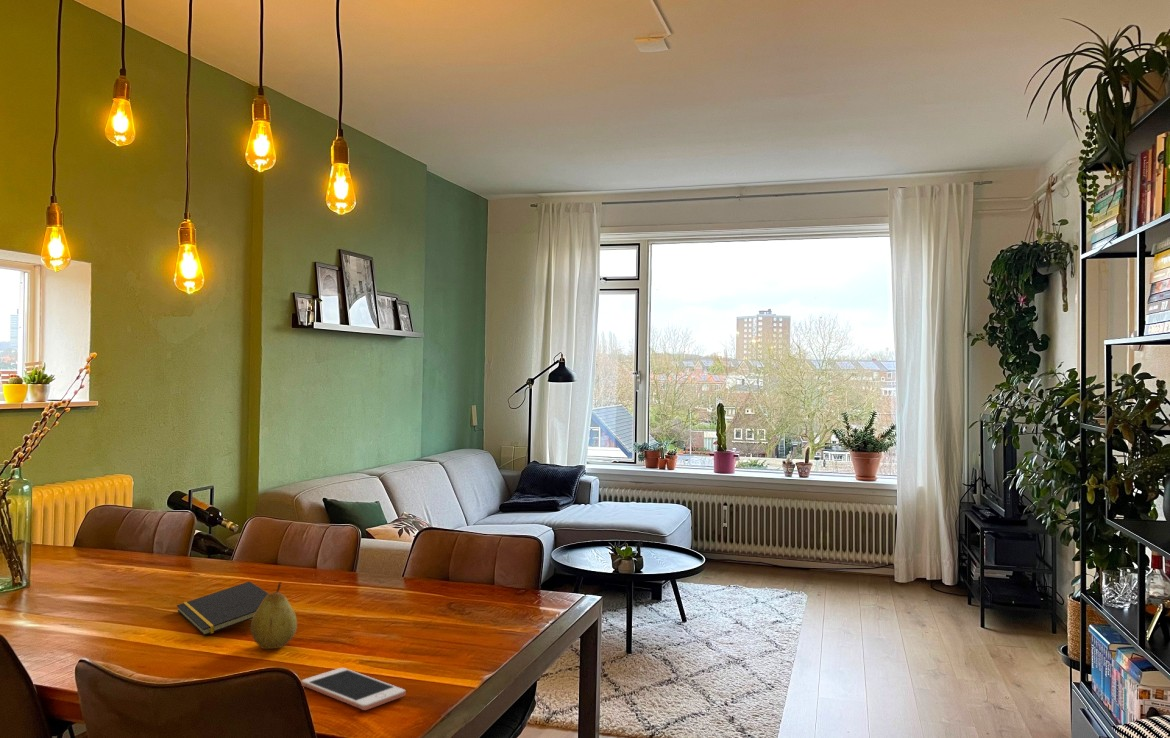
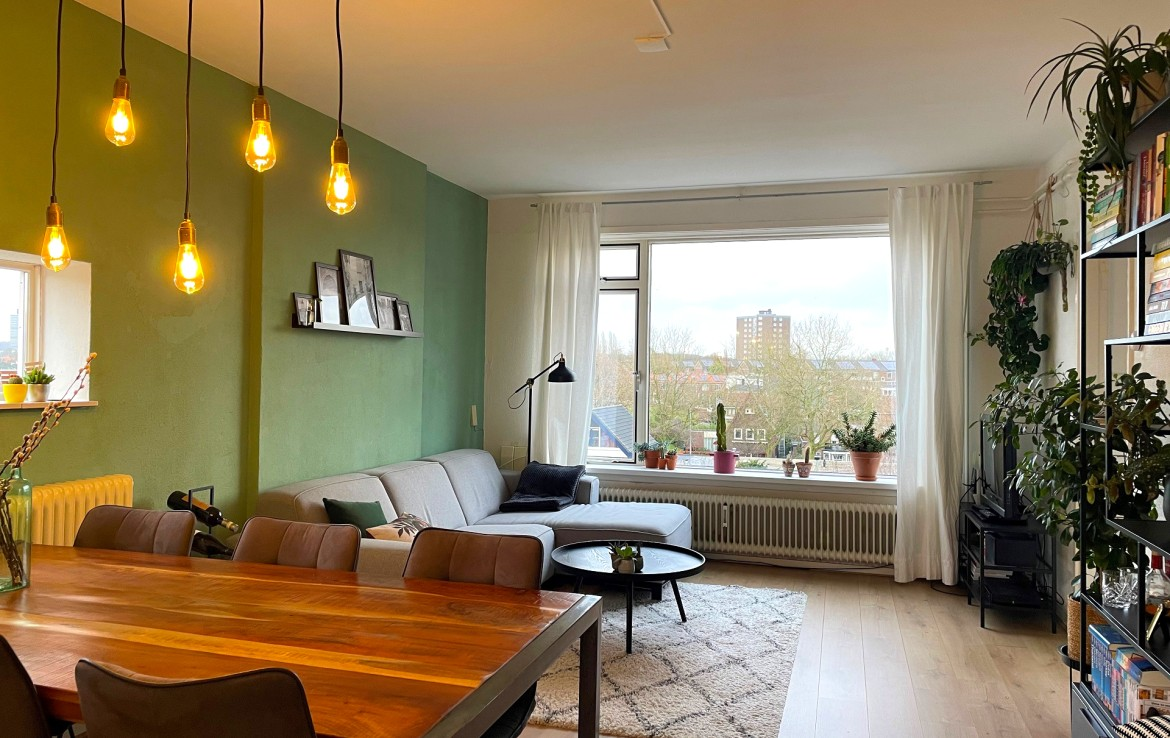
- cell phone [300,667,406,711]
- fruit [250,581,298,650]
- notepad [176,581,270,637]
